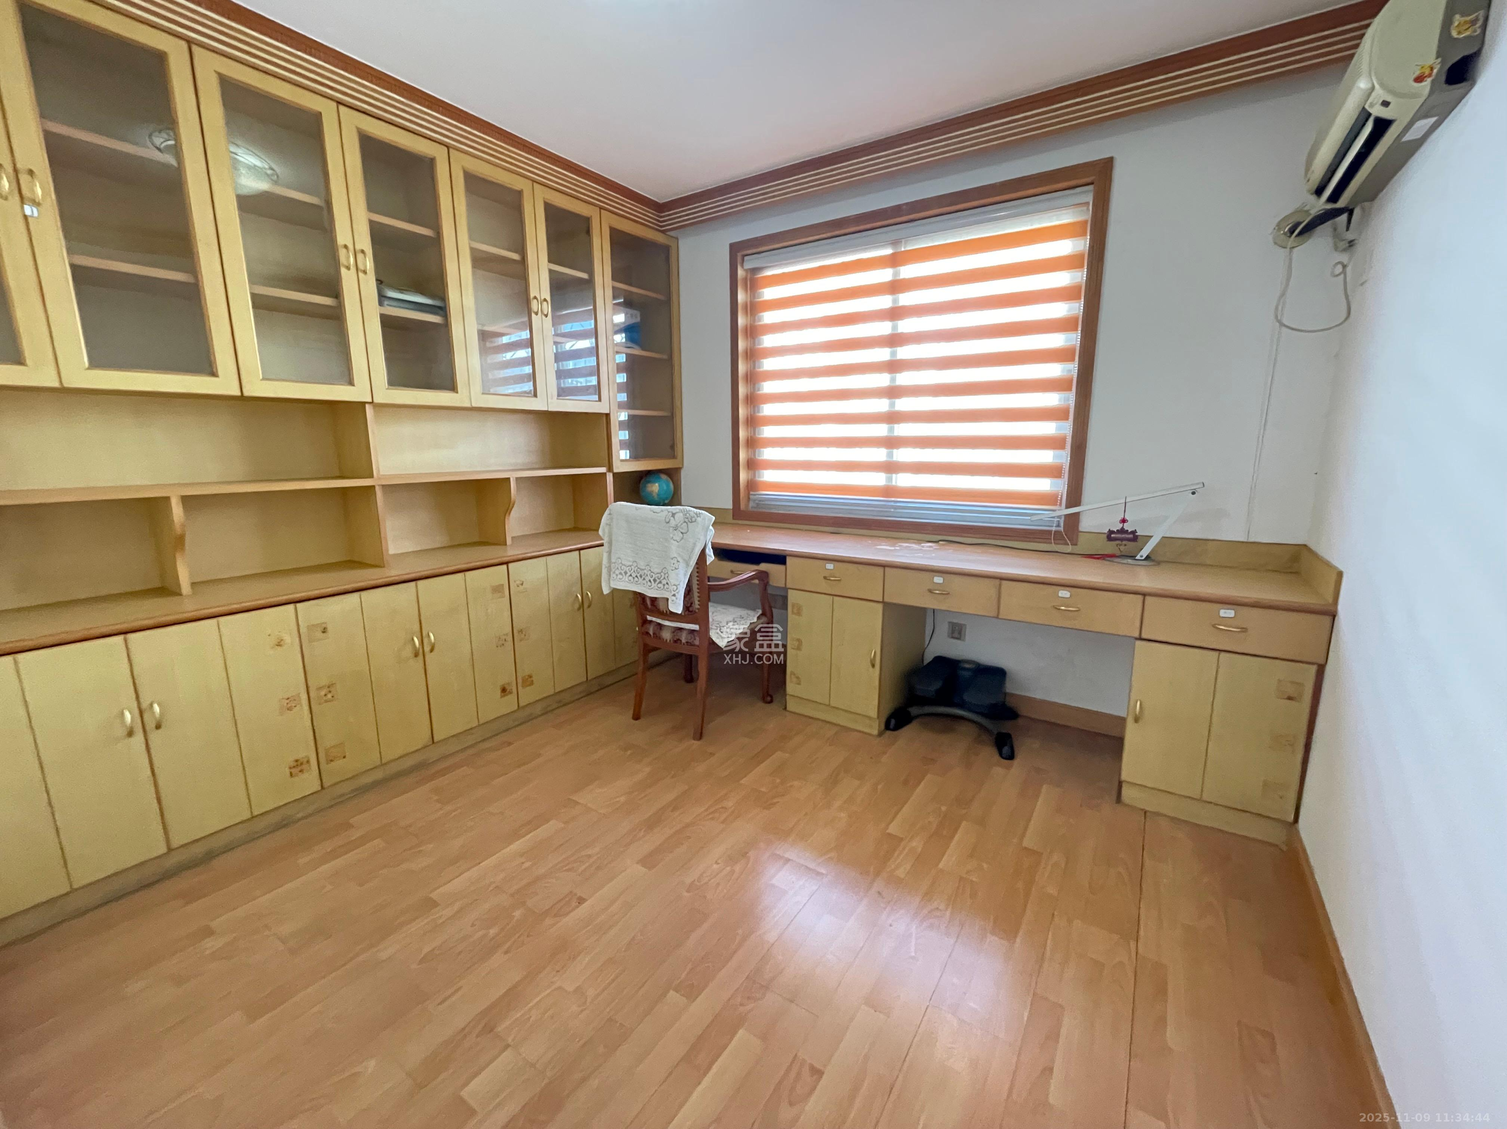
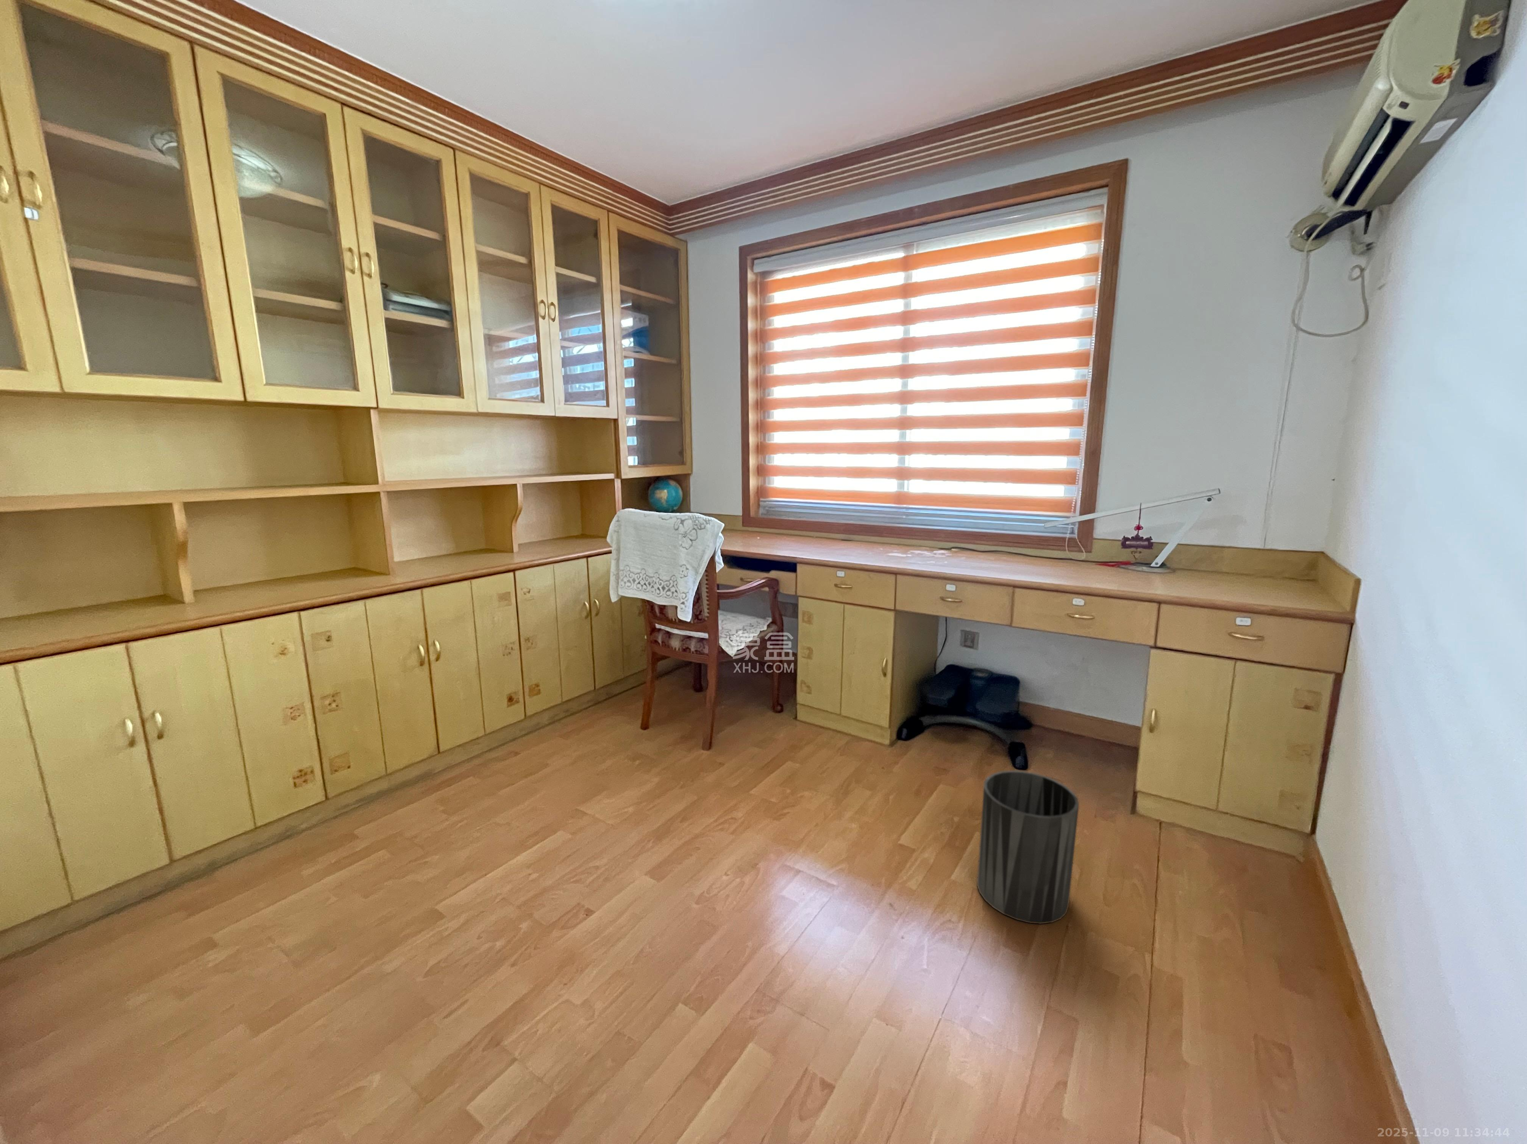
+ trash can [976,770,1080,924]
